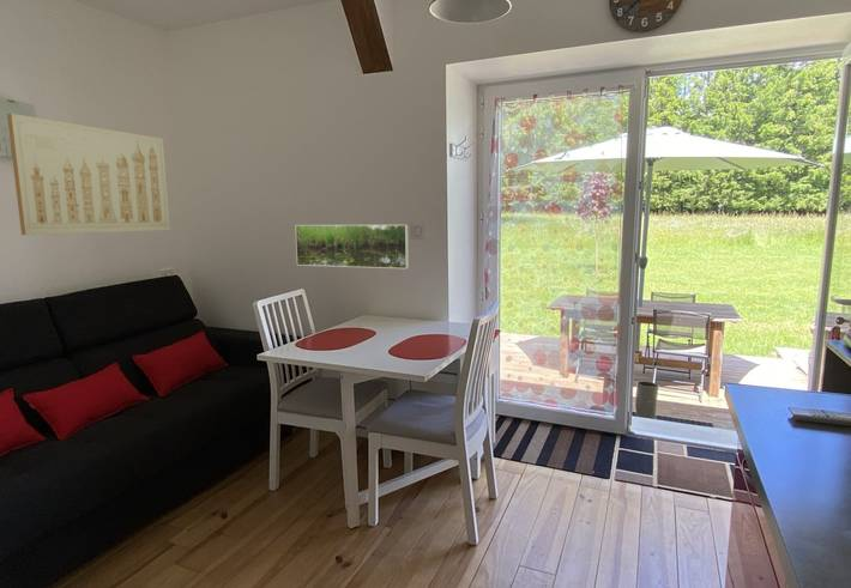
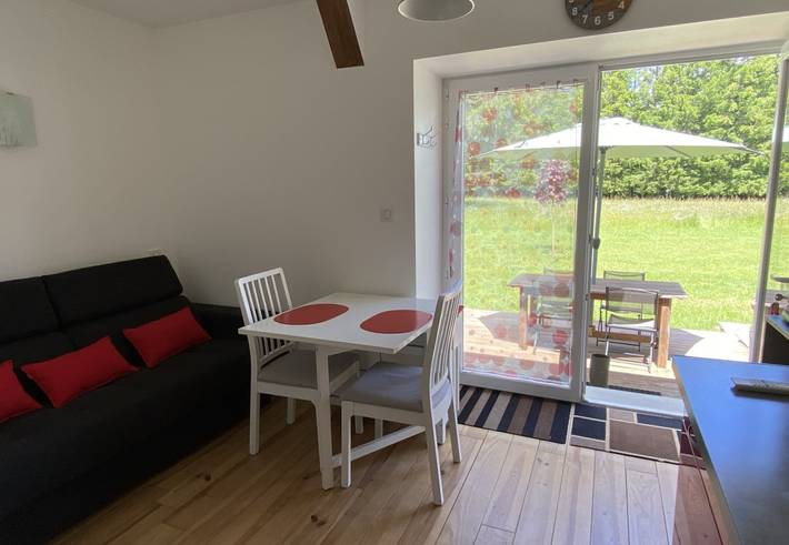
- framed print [294,224,410,269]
- wall art [6,113,171,236]
